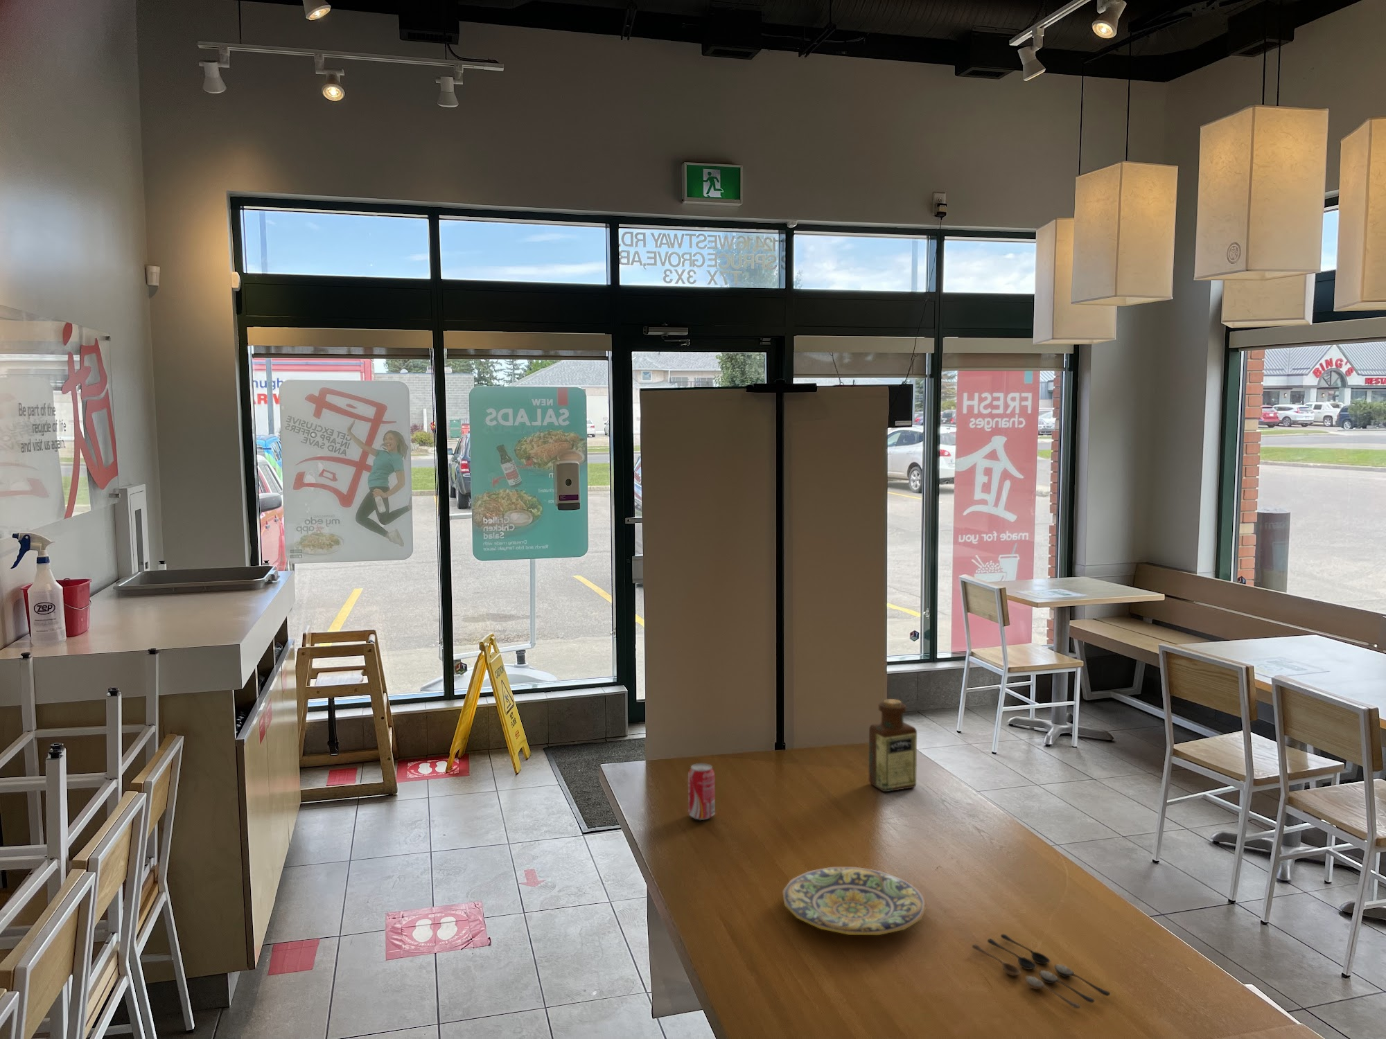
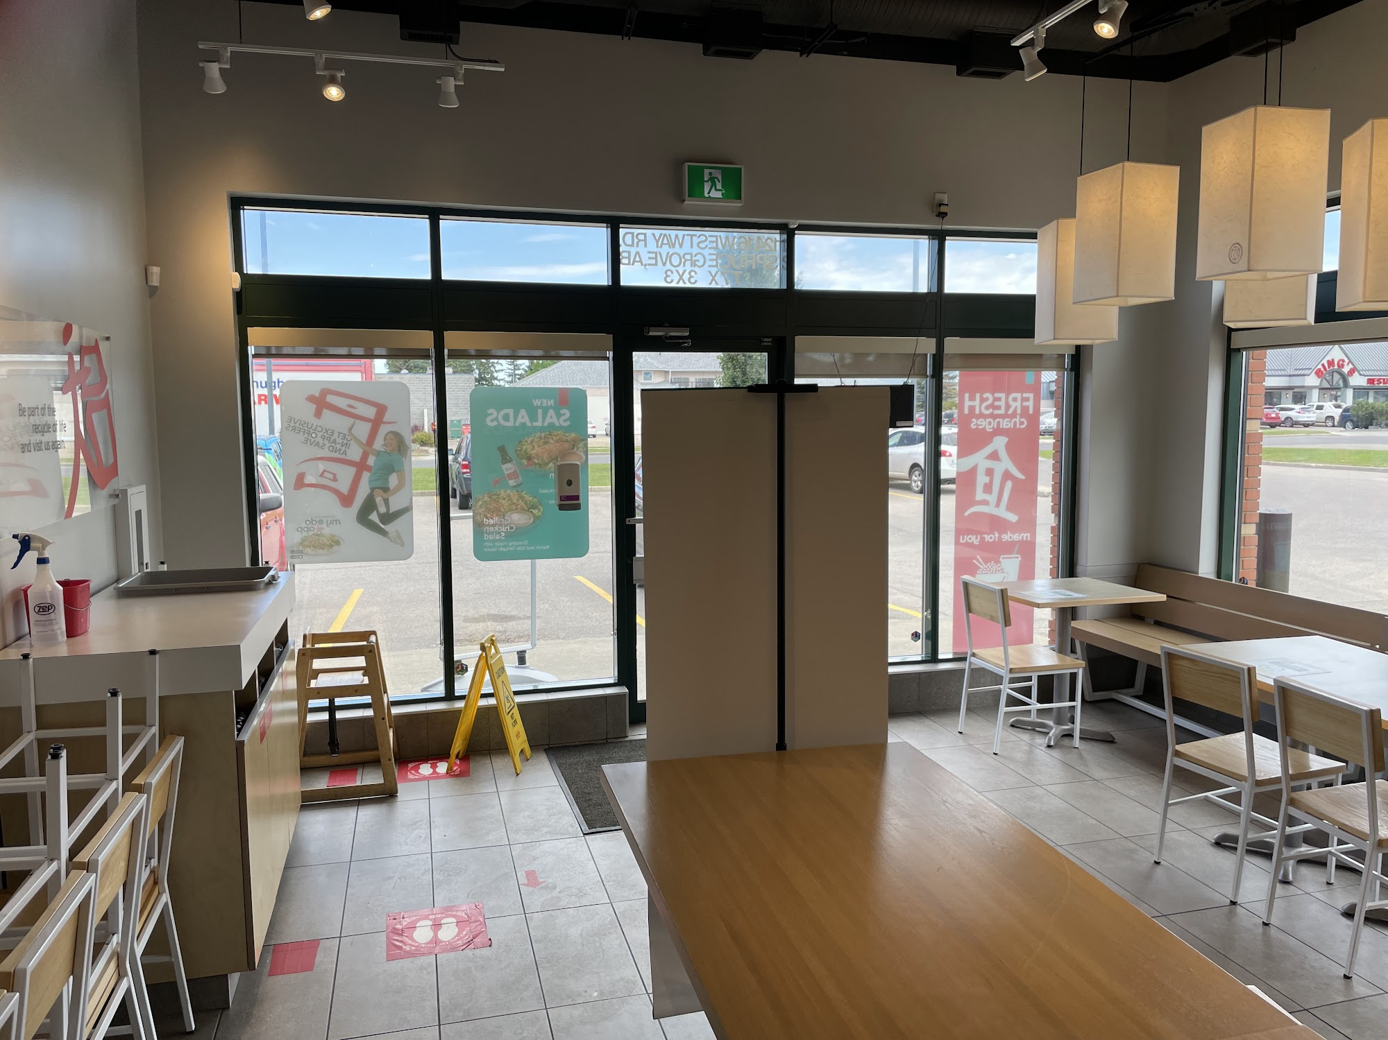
- beverage can [688,763,716,821]
- plate [781,867,928,935]
- bottle [868,698,918,792]
- spoon [971,934,1111,1010]
